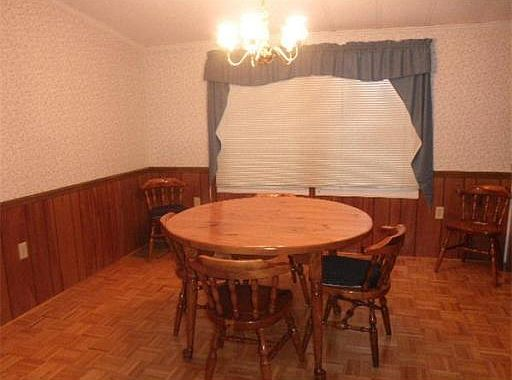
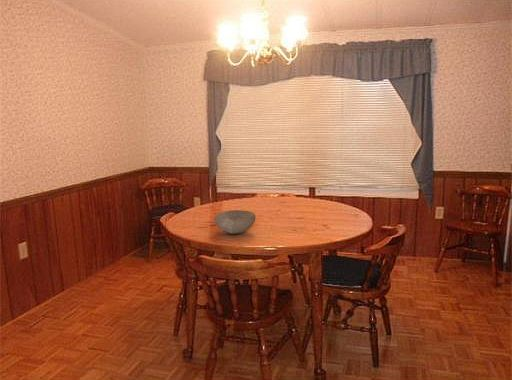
+ bowl [213,209,257,235]
